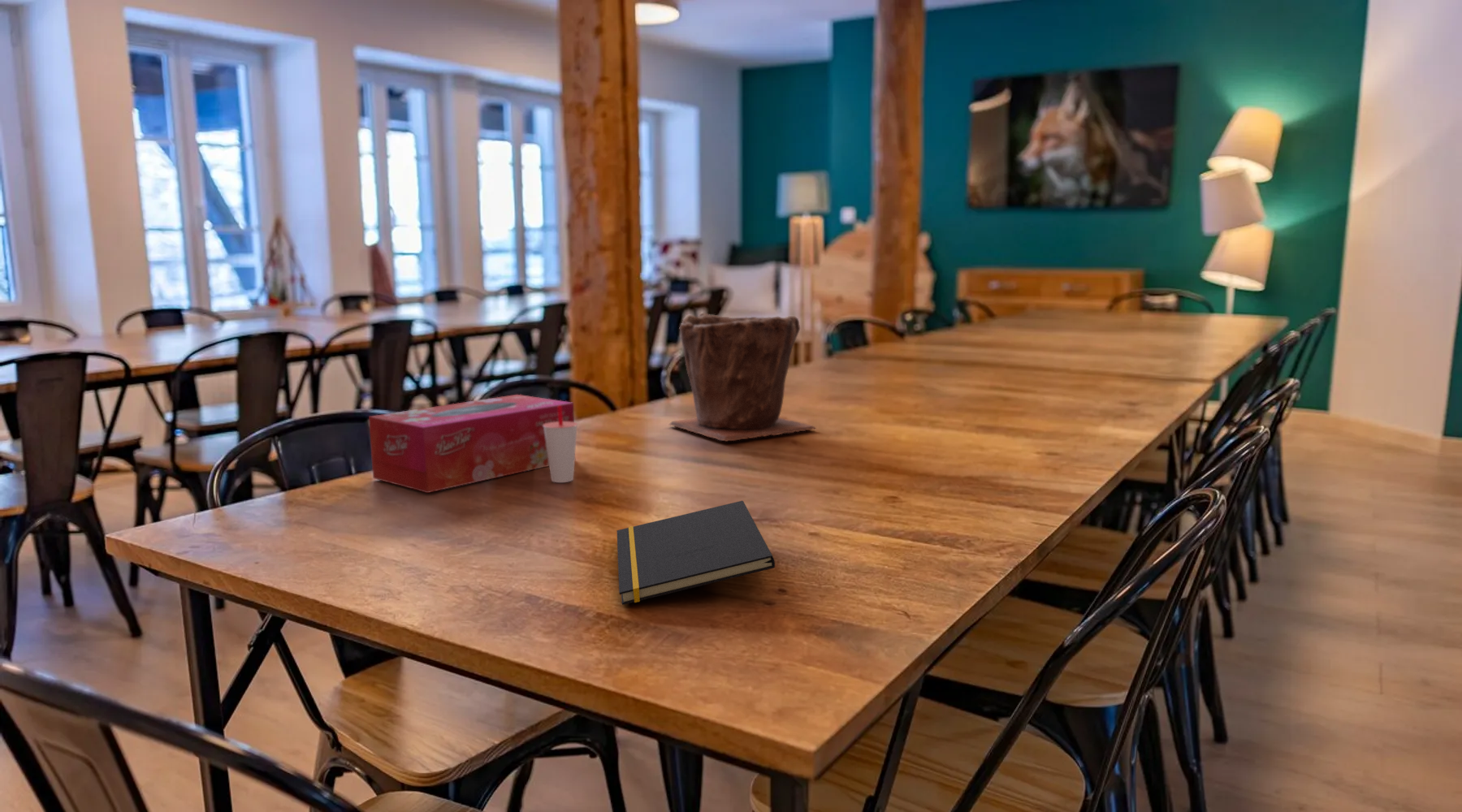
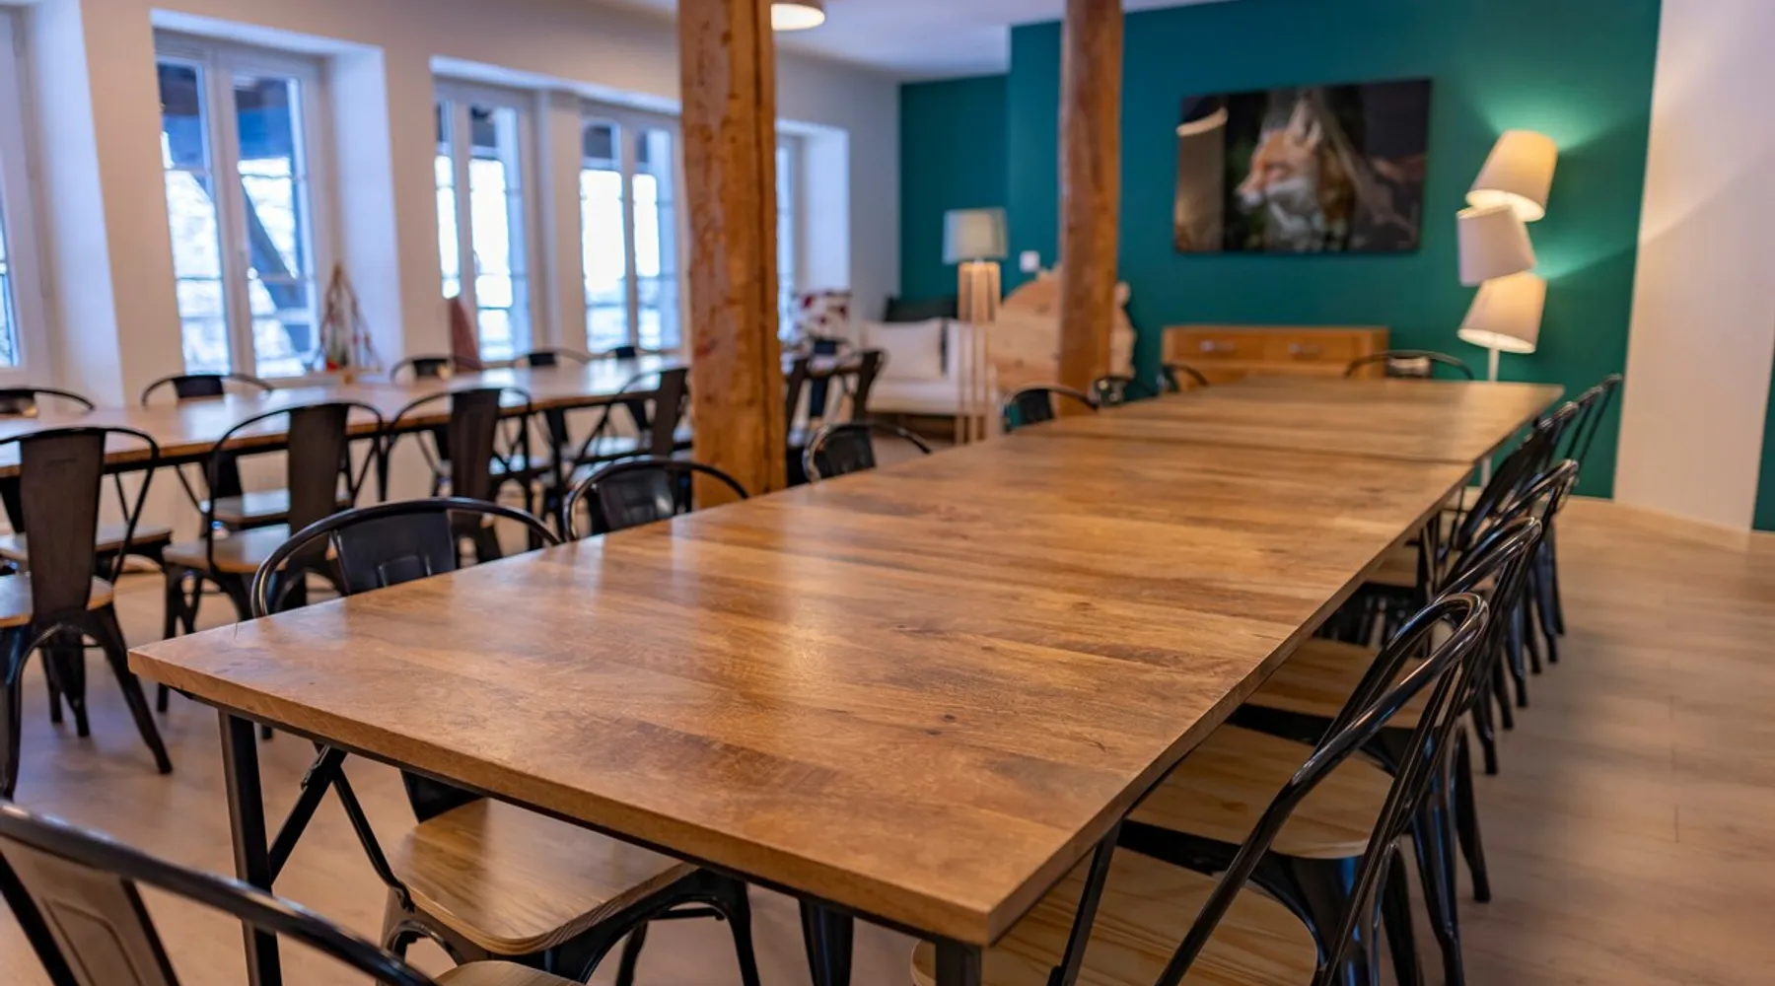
- cup [543,405,578,483]
- plant pot [668,312,817,443]
- notepad [616,500,776,606]
- tissue box [368,394,575,494]
